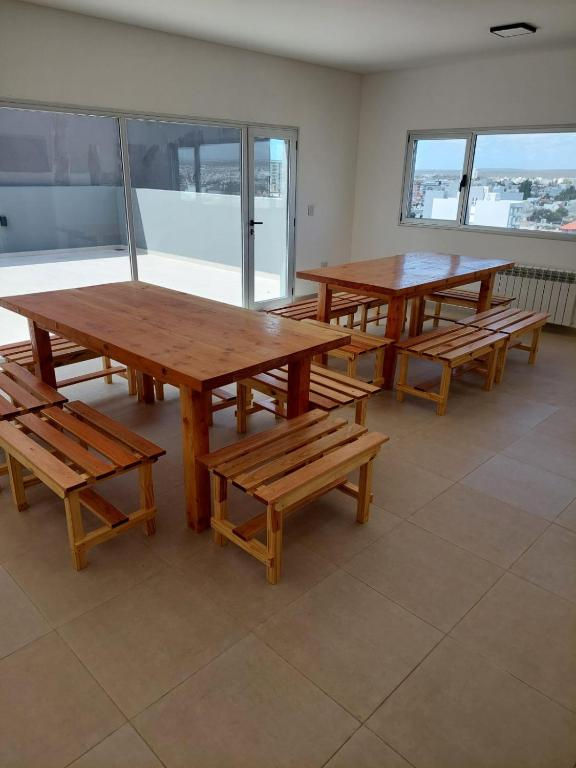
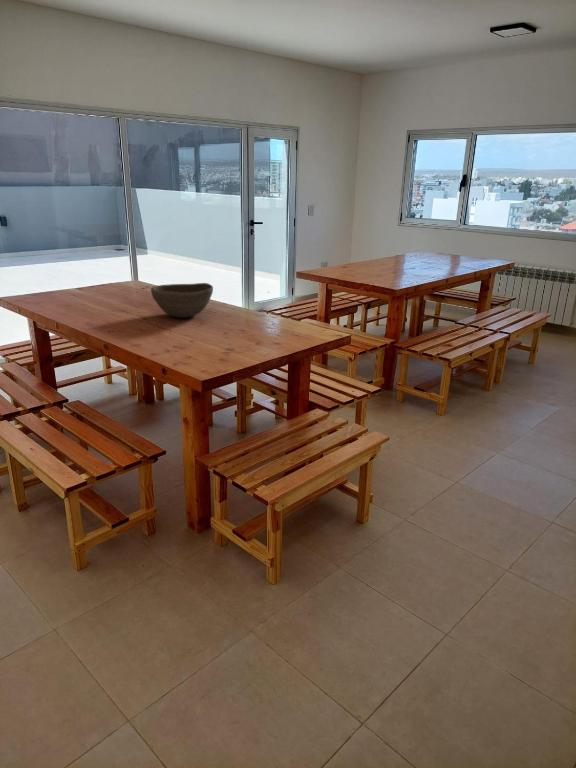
+ bowl [150,282,214,319]
